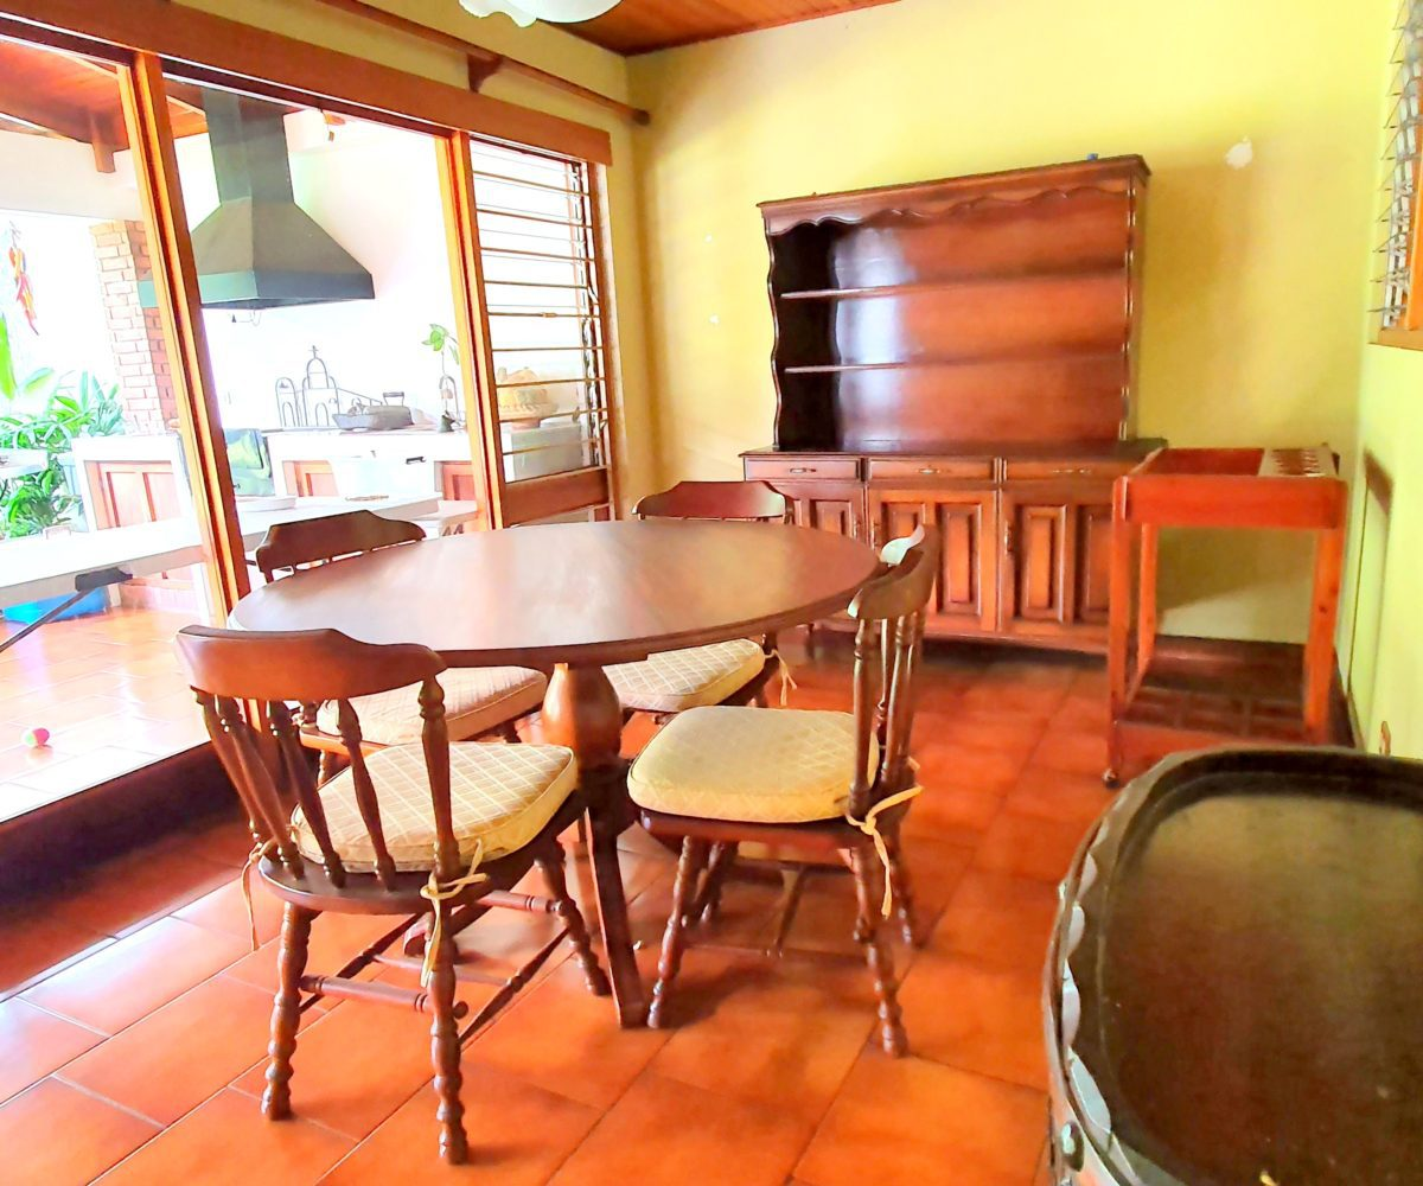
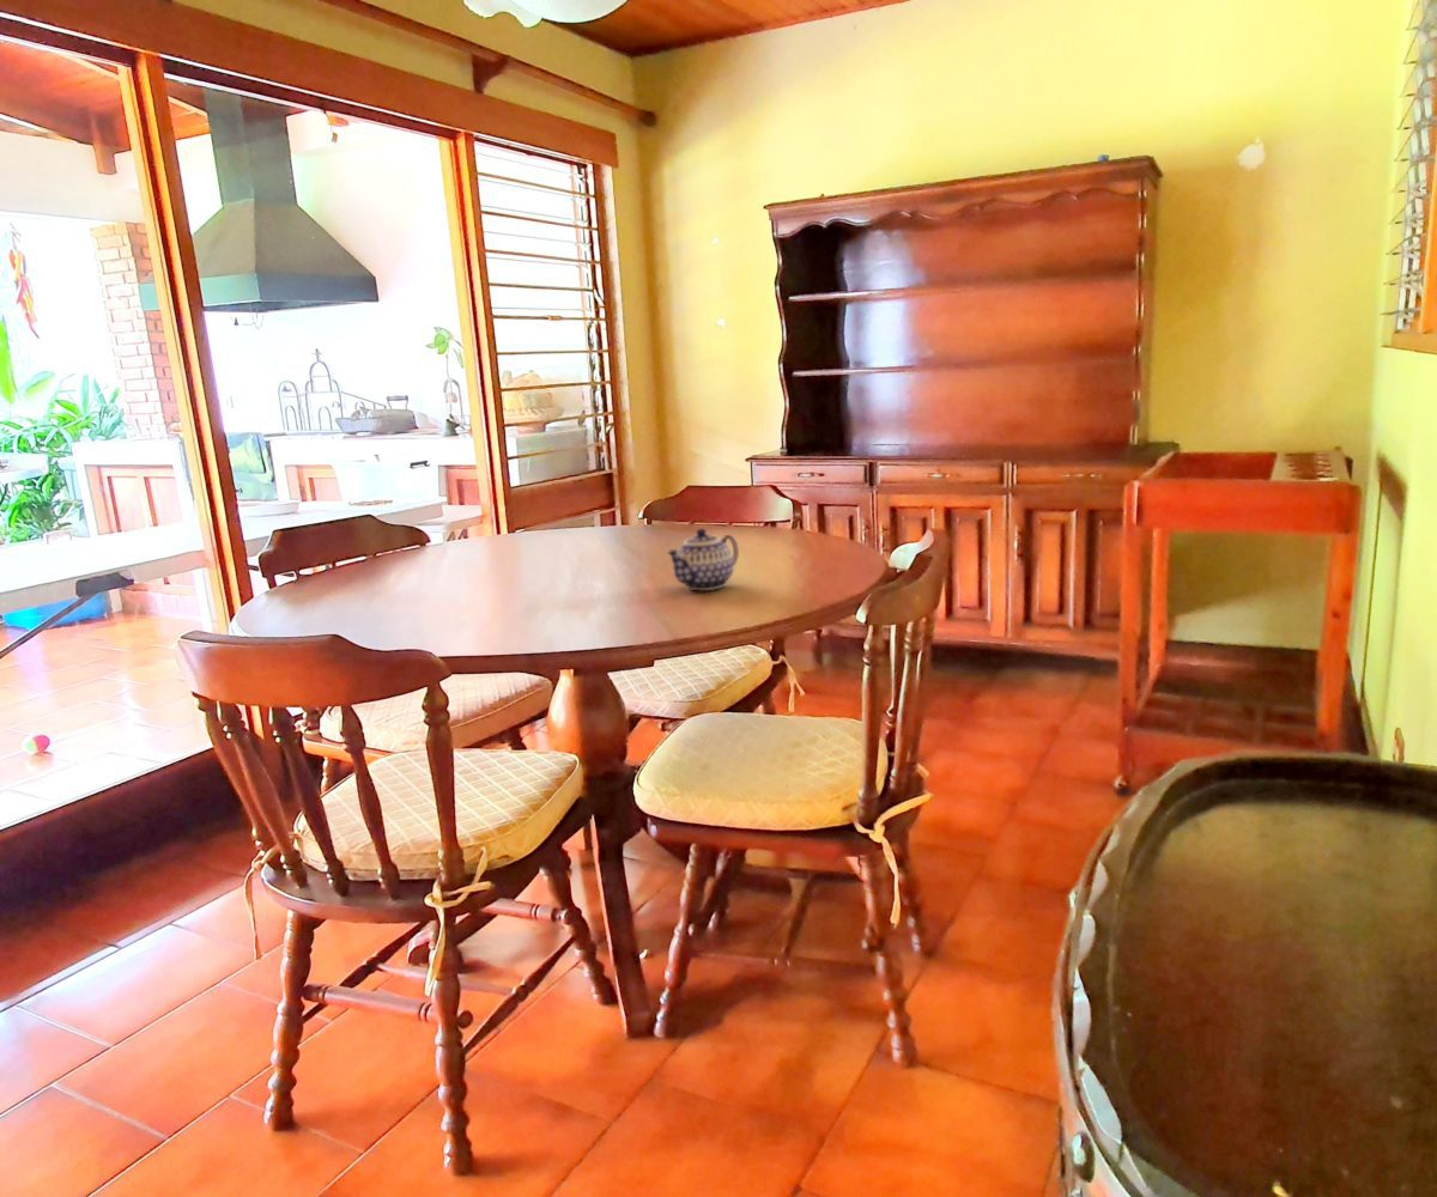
+ teapot [666,528,740,591]
